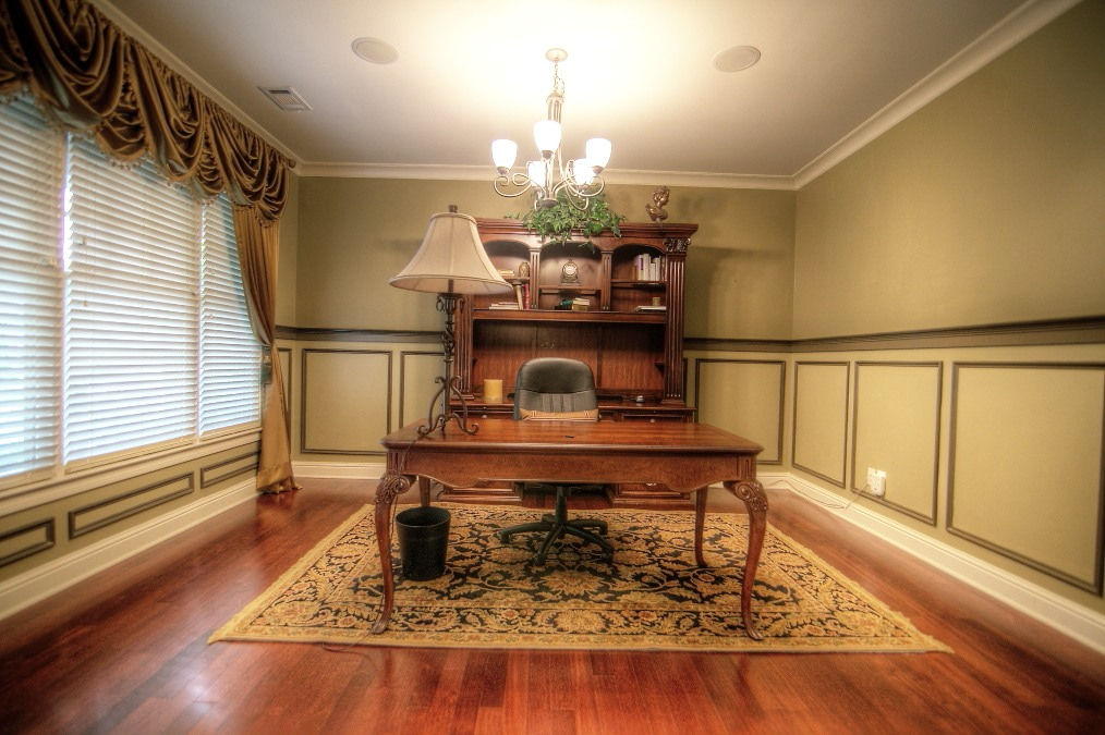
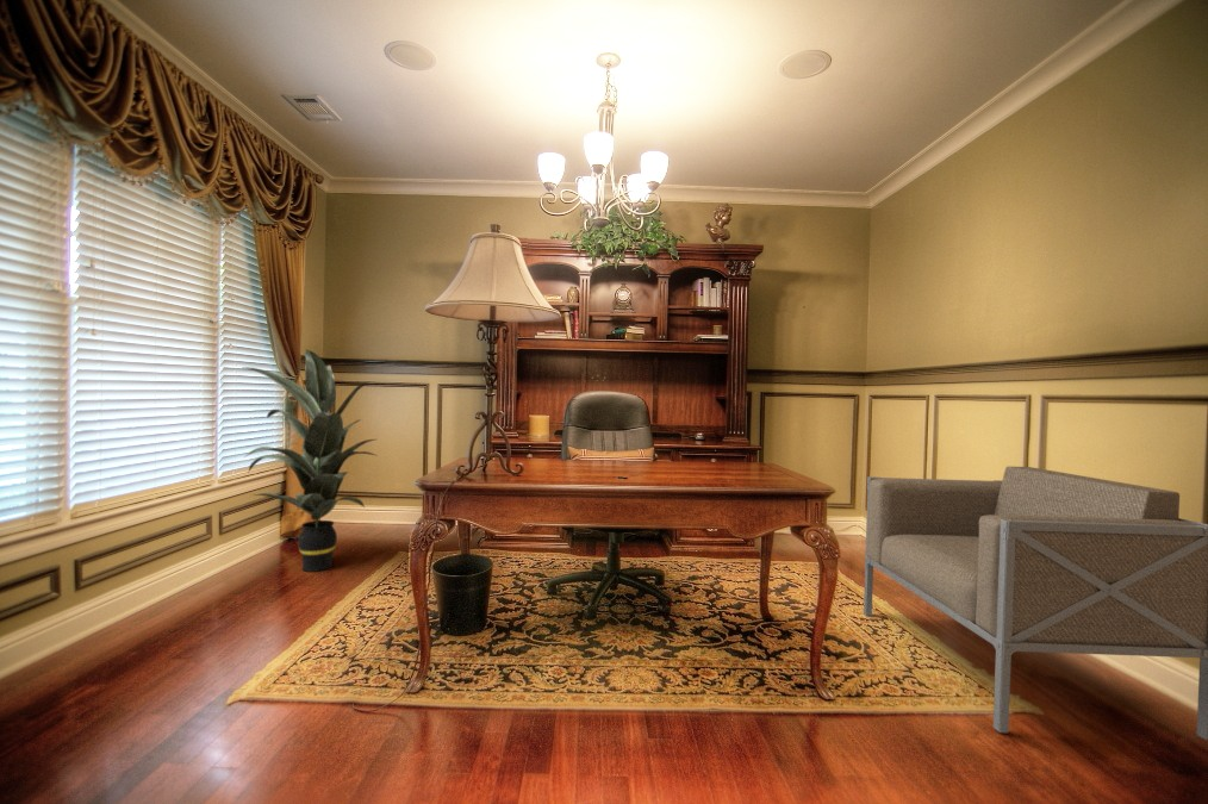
+ armchair [863,466,1208,742]
+ indoor plant [243,348,376,573]
